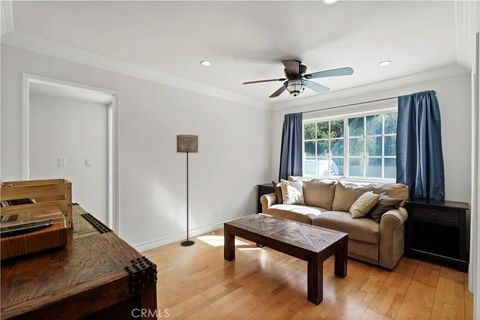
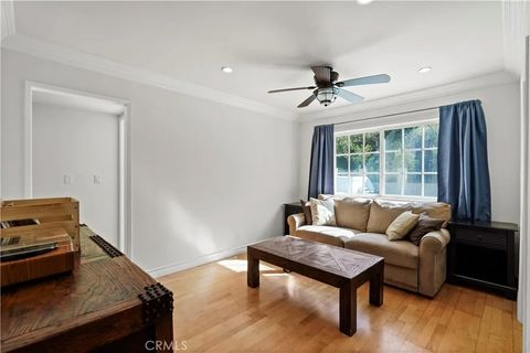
- floor lamp [176,134,199,247]
